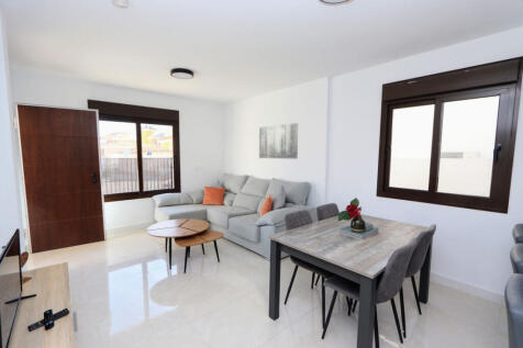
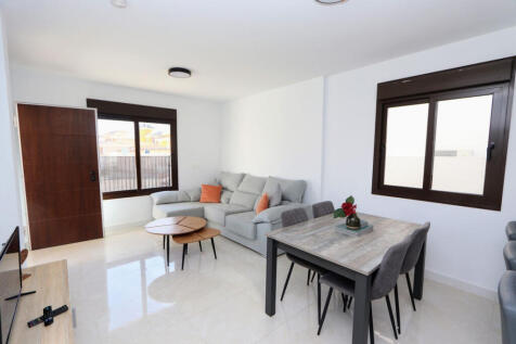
- wall art [258,122,299,160]
